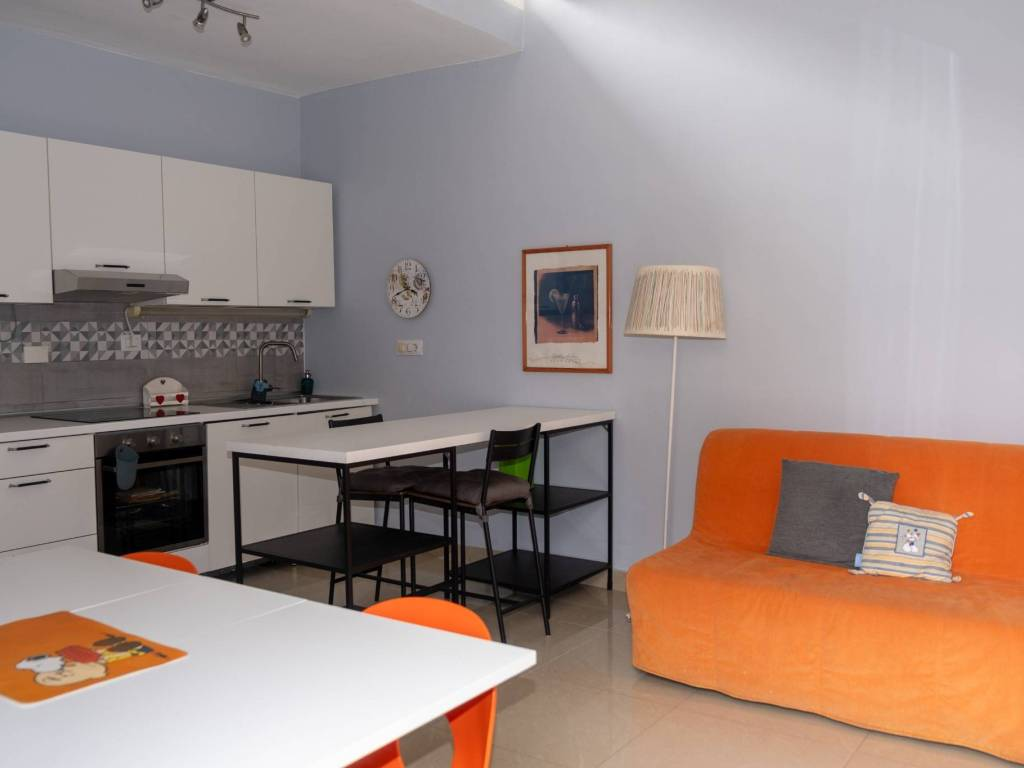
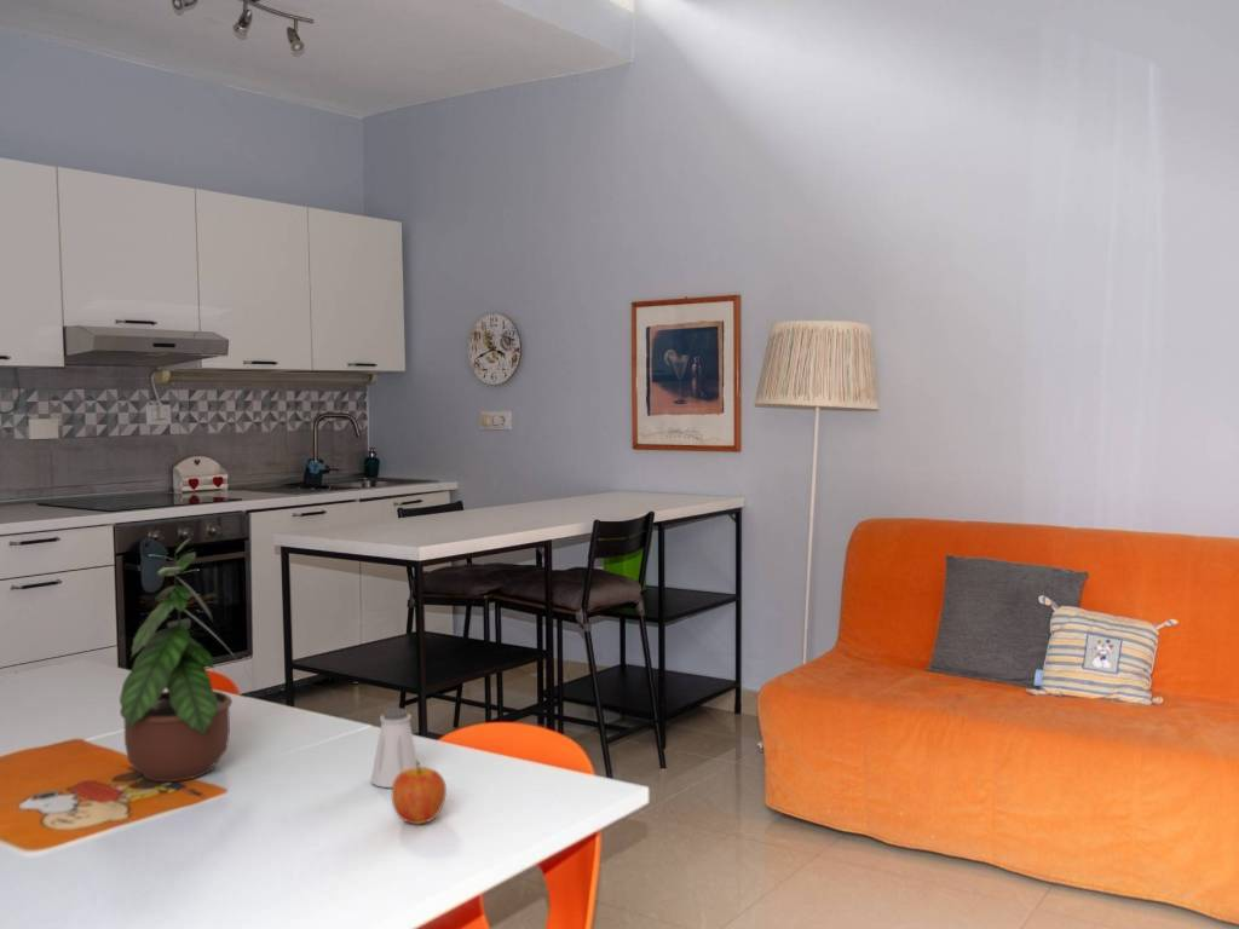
+ potted plant [119,537,254,783]
+ apple [391,760,448,825]
+ saltshaker [370,708,419,789]
